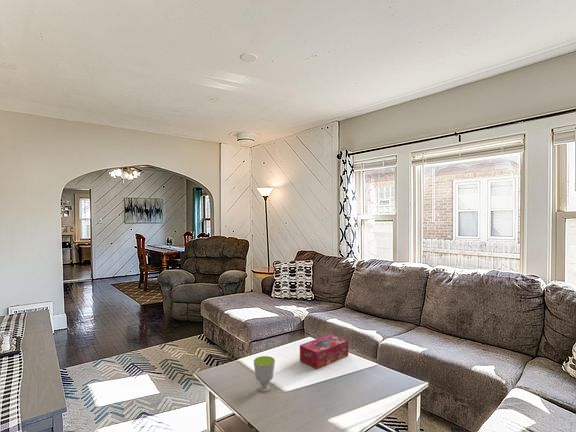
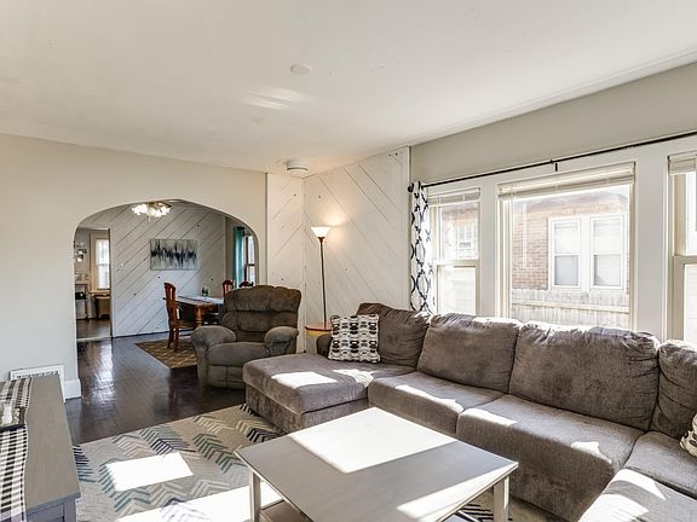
- tissue box [299,333,349,370]
- cup [253,355,276,393]
